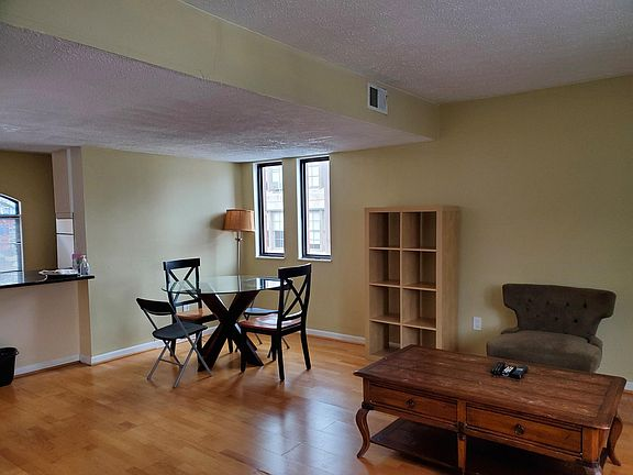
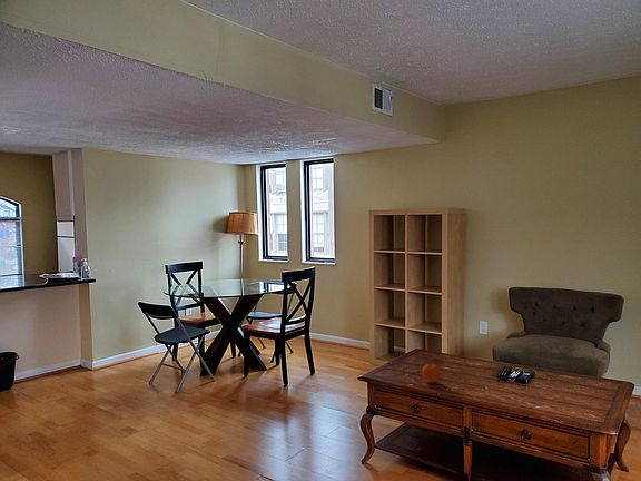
+ fruit [421,363,442,384]
